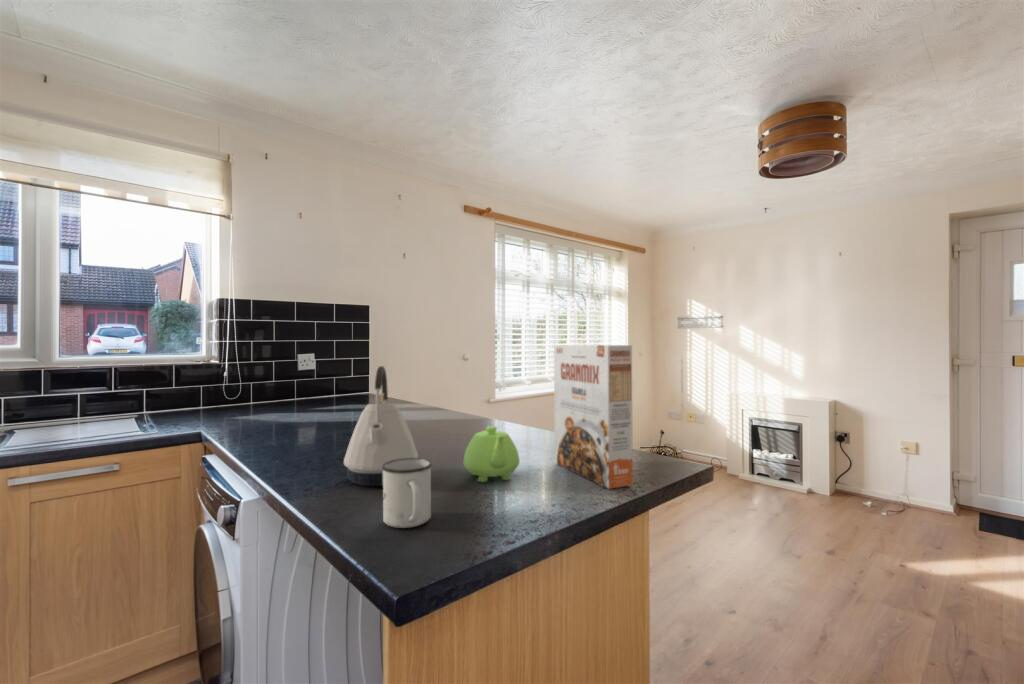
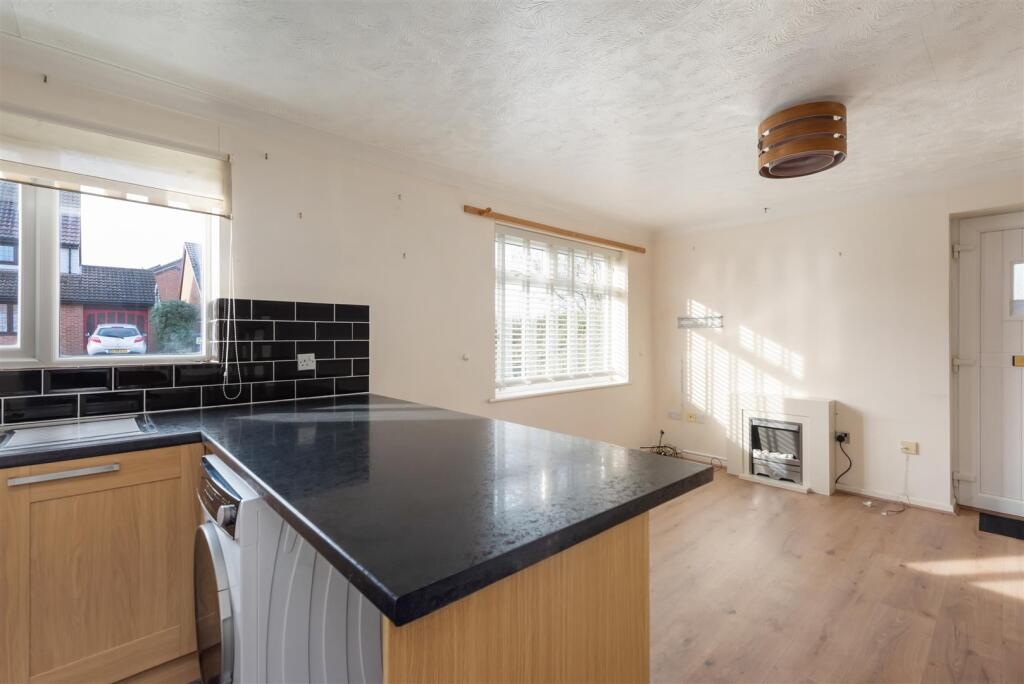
- kettle [343,365,419,487]
- mug [382,457,433,529]
- cereal box [553,344,634,490]
- teapot [463,425,521,483]
